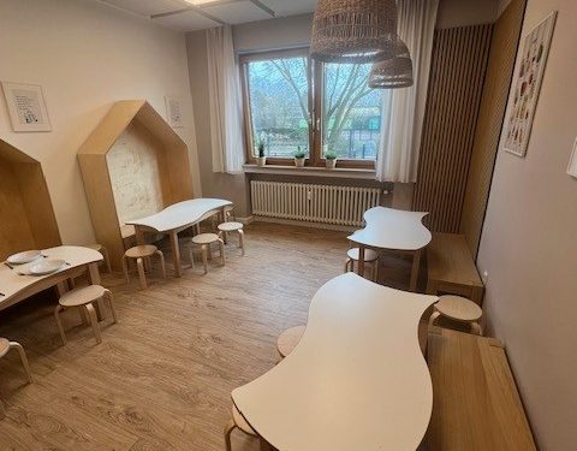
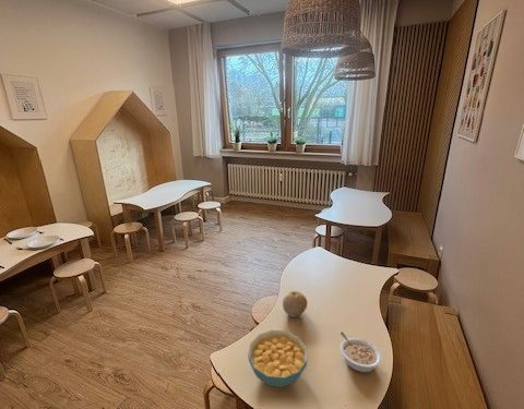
+ fruit [282,290,308,317]
+ legume [340,332,383,374]
+ cereal bowl [247,329,309,388]
